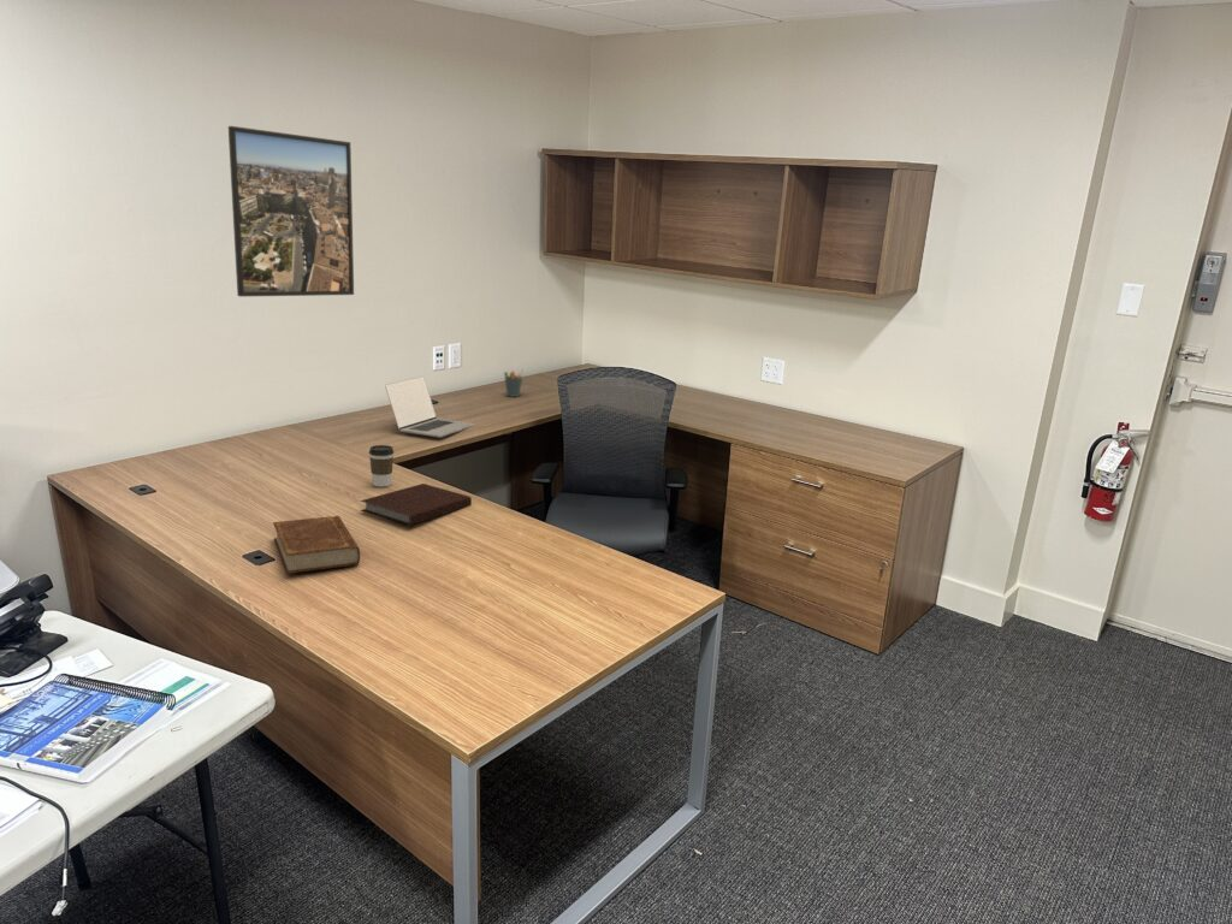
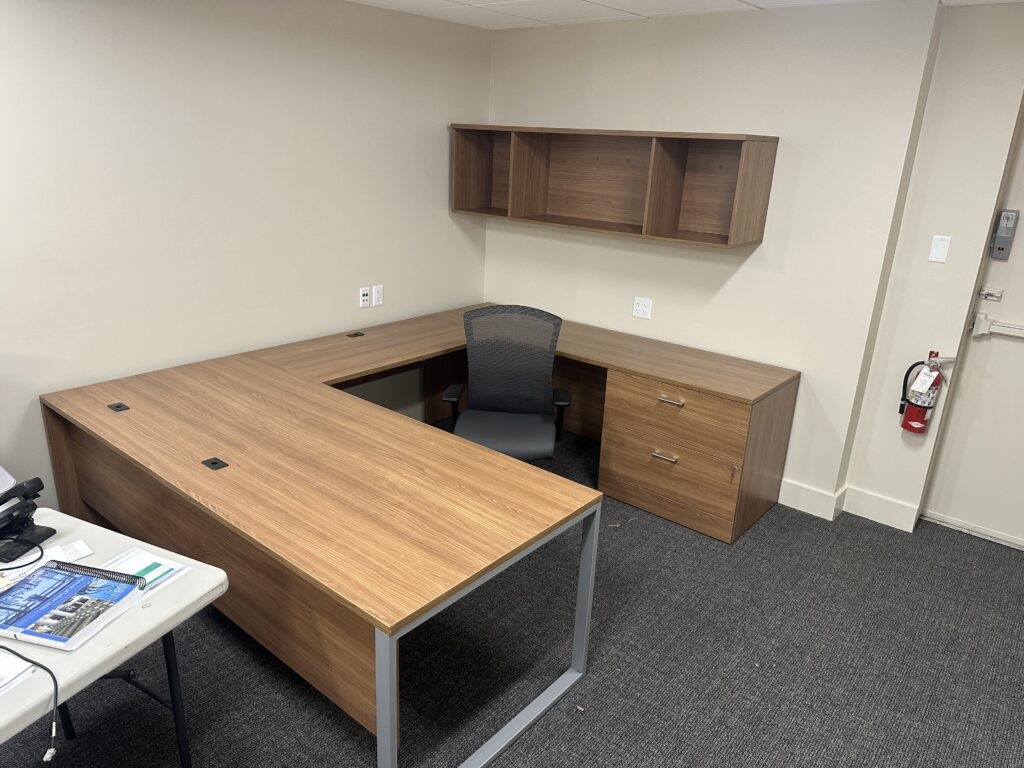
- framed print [227,125,355,298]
- laptop [384,375,476,439]
- book [272,515,361,575]
- pen holder [503,367,525,398]
- notebook [359,482,473,527]
- coffee cup [368,444,395,488]
